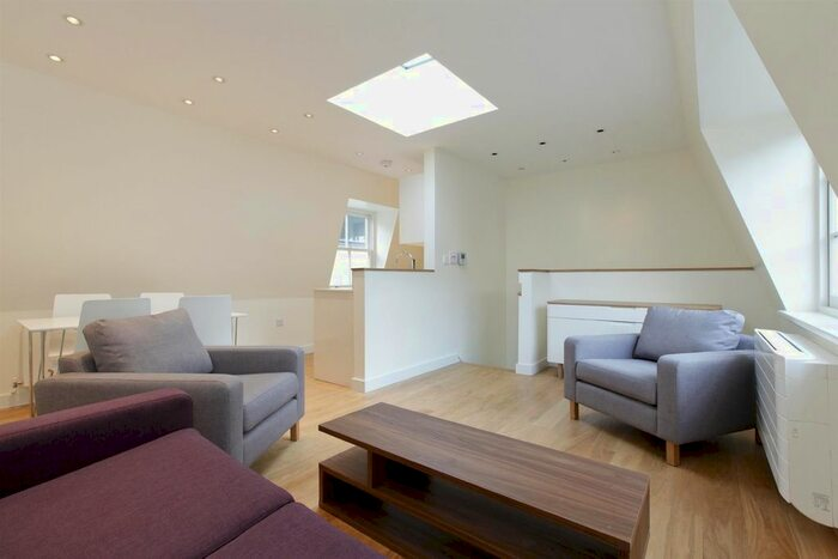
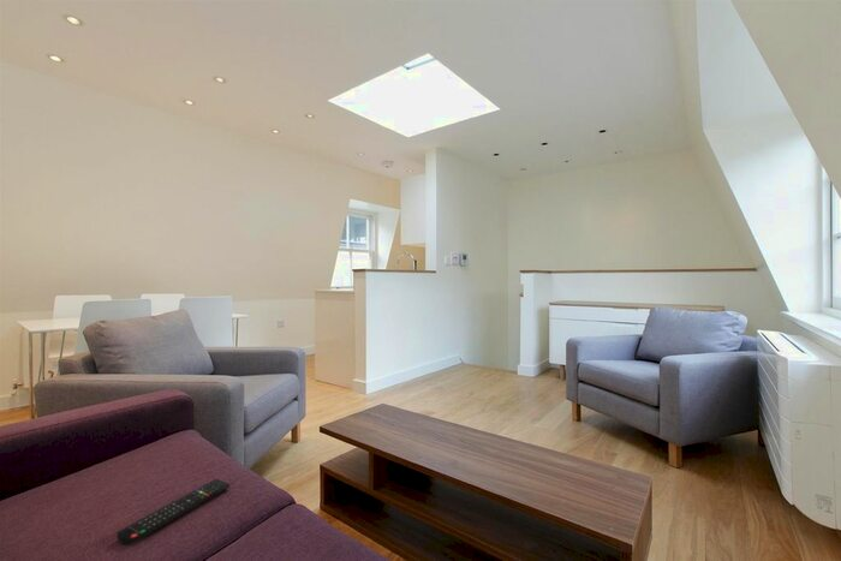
+ remote control [115,478,231,547]
